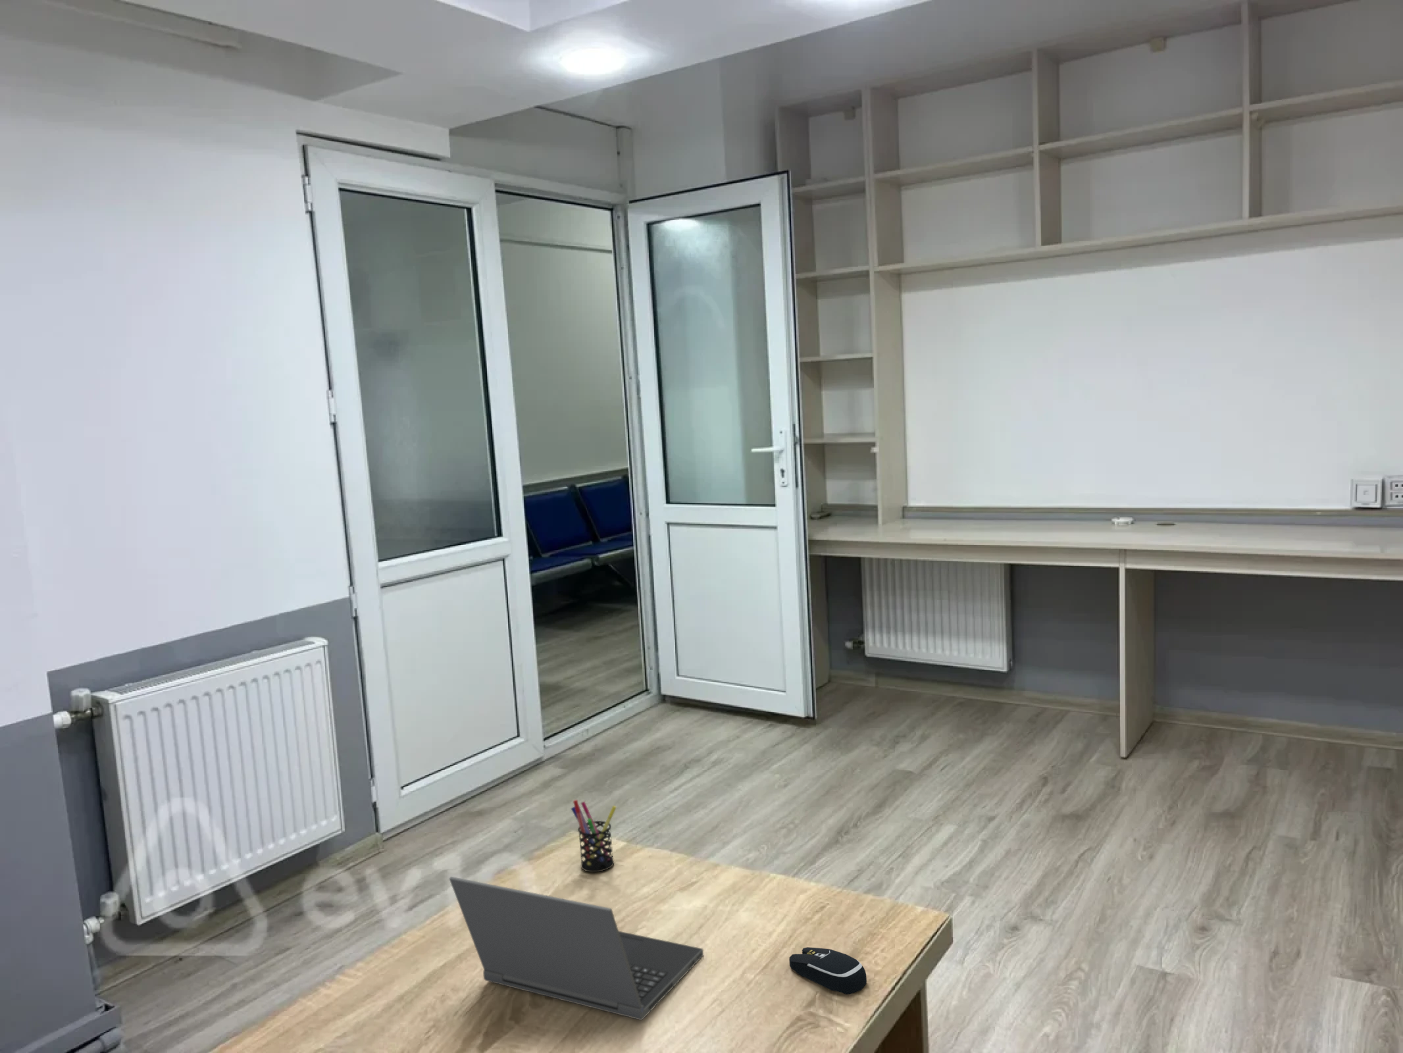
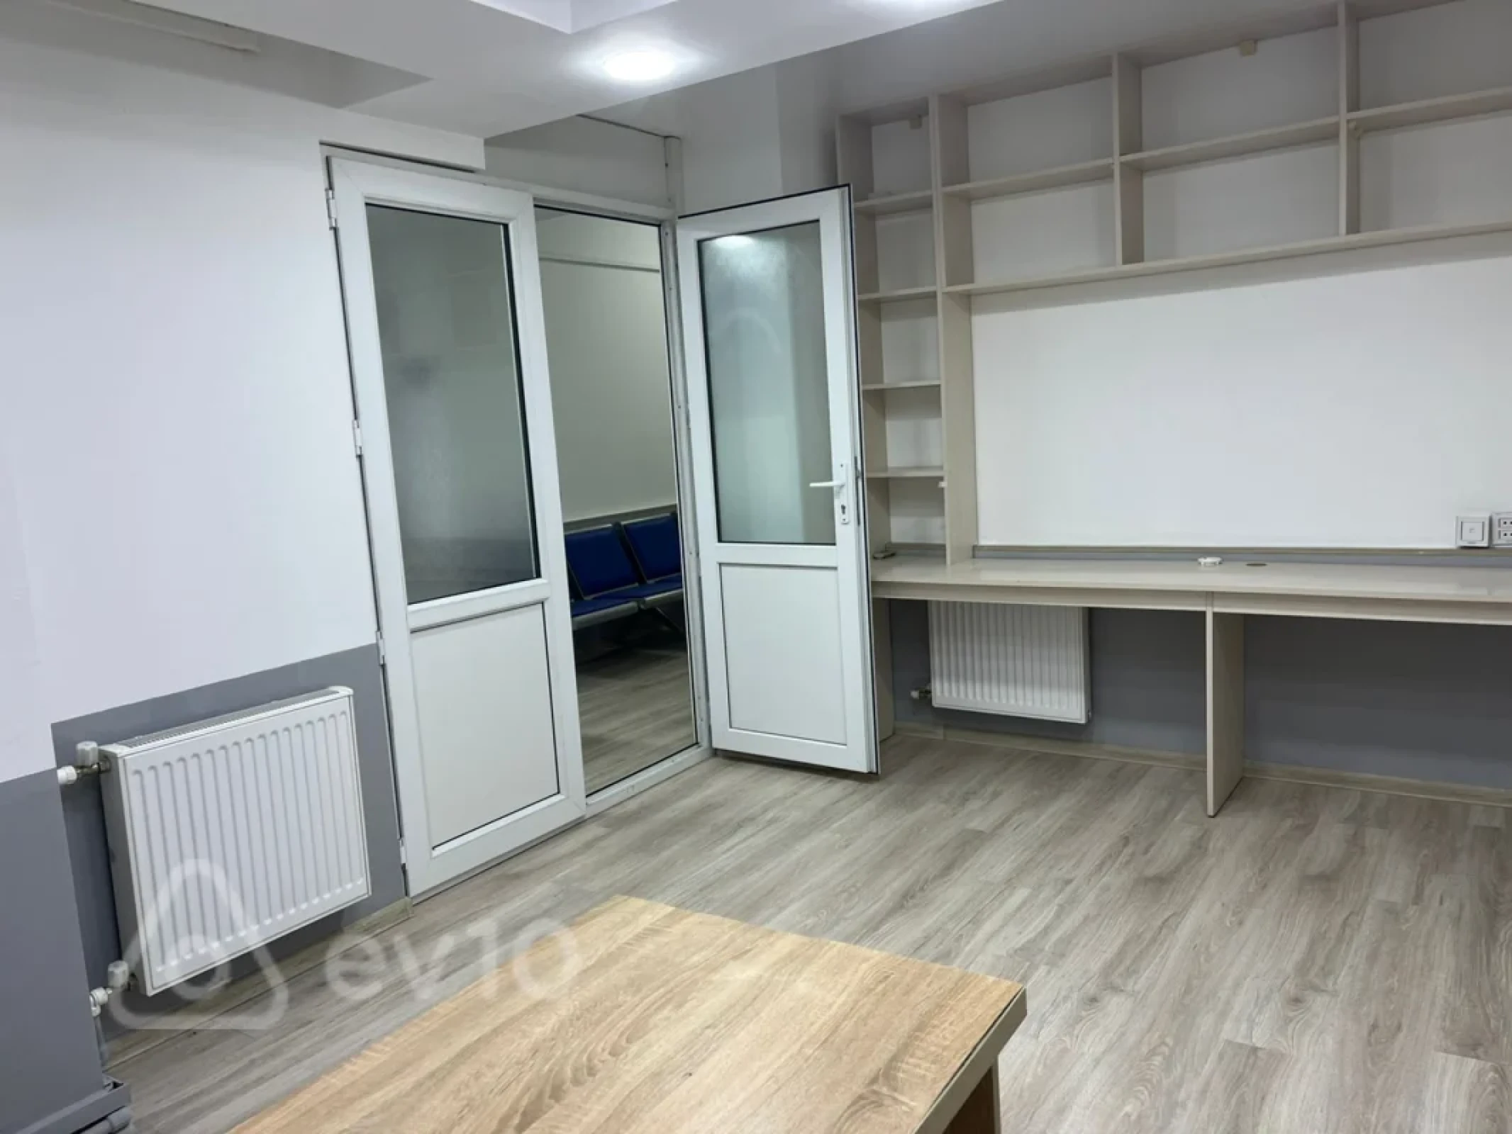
- laptop computer [449,876,704,1021]
- computer mouse [788,947,867,995]
- pen holder [570,799,617,873]
